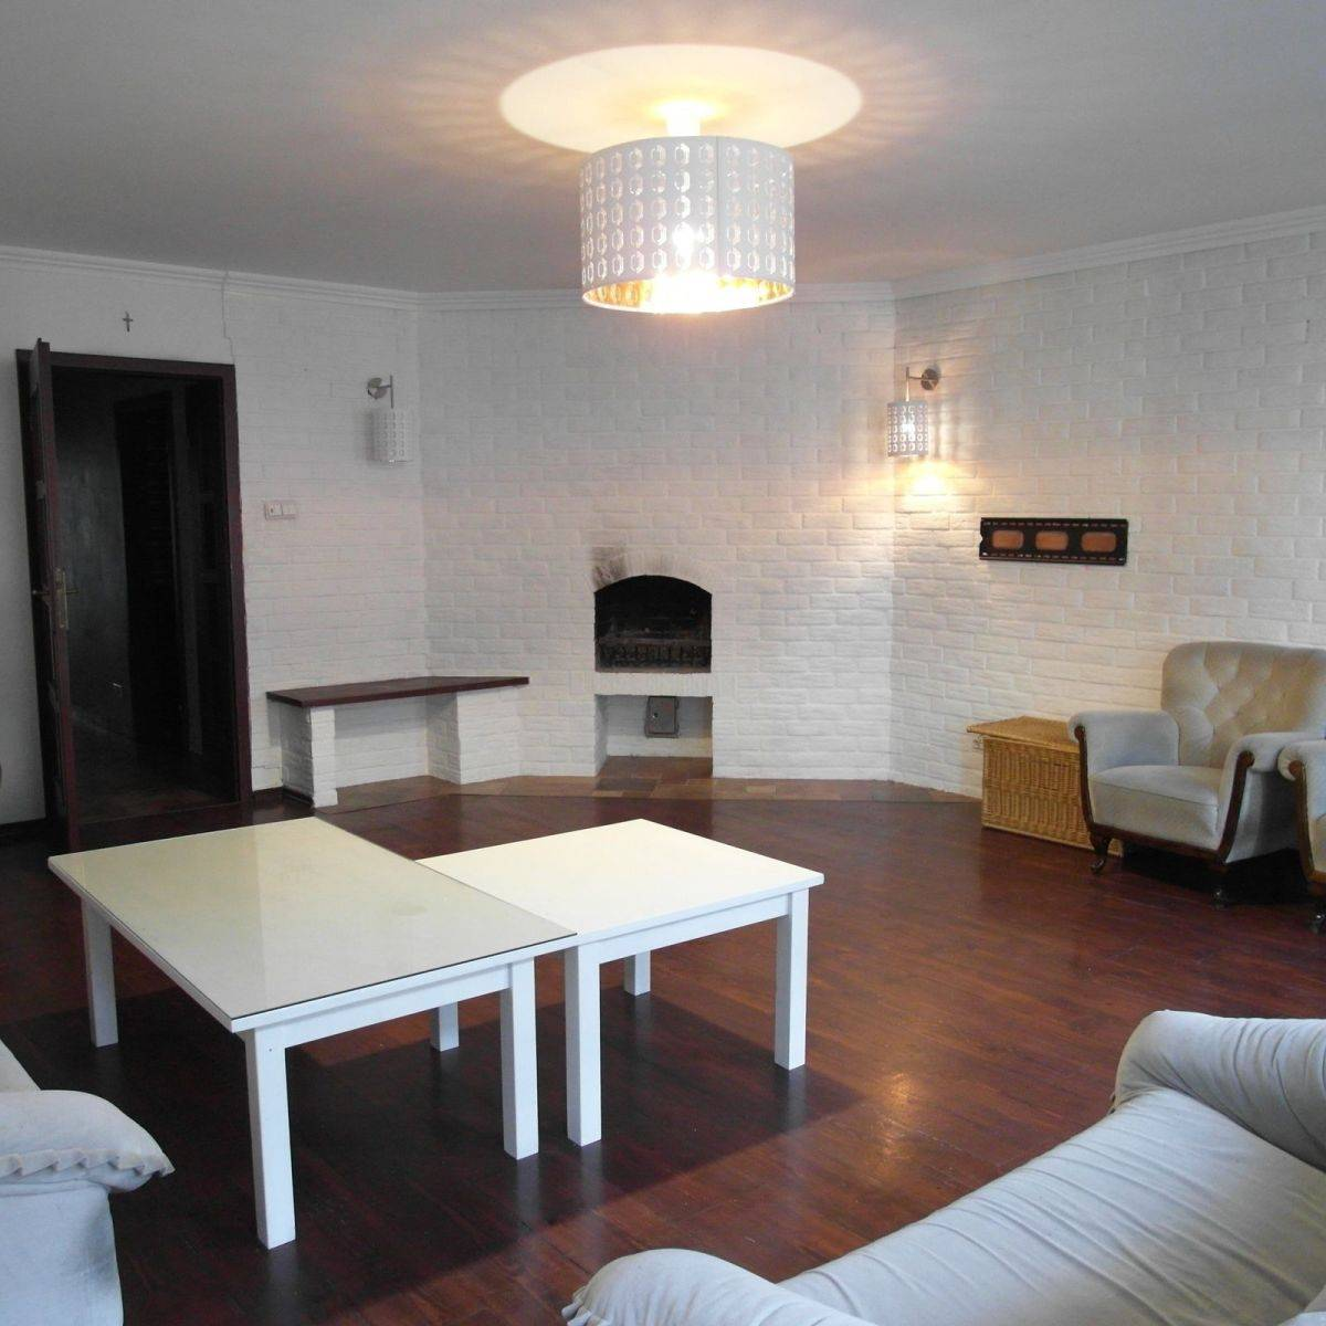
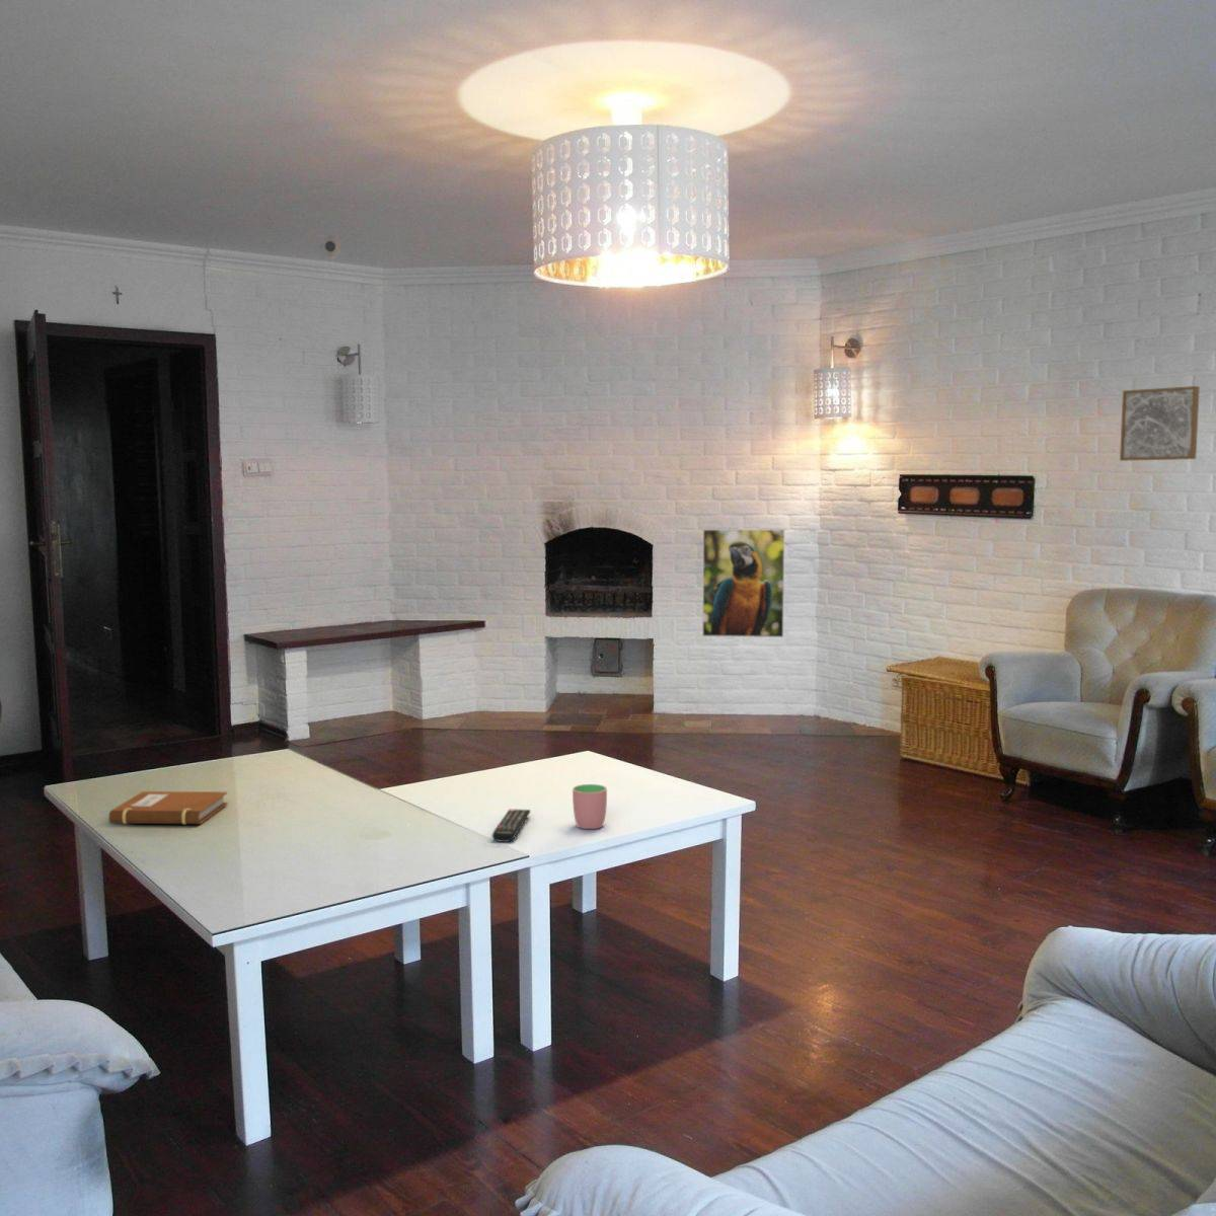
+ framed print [702,528,785,638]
+ smoke detector [318,235,343,259]
+ remote control [491,808,532,843]
+ cup [571,783,608,830]
+ notebook [107,791,229,826]
+ wall art [1119,385,1200,462]
